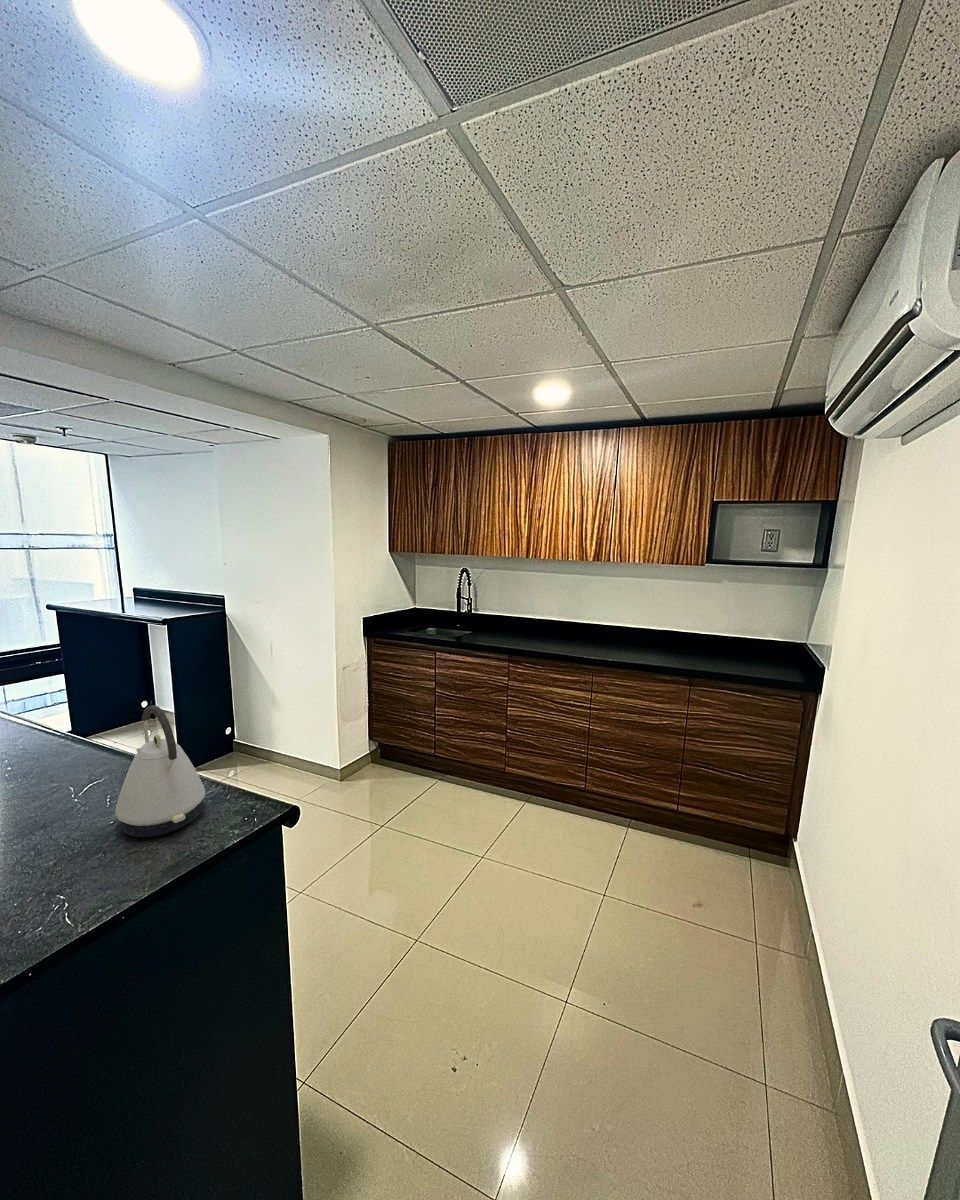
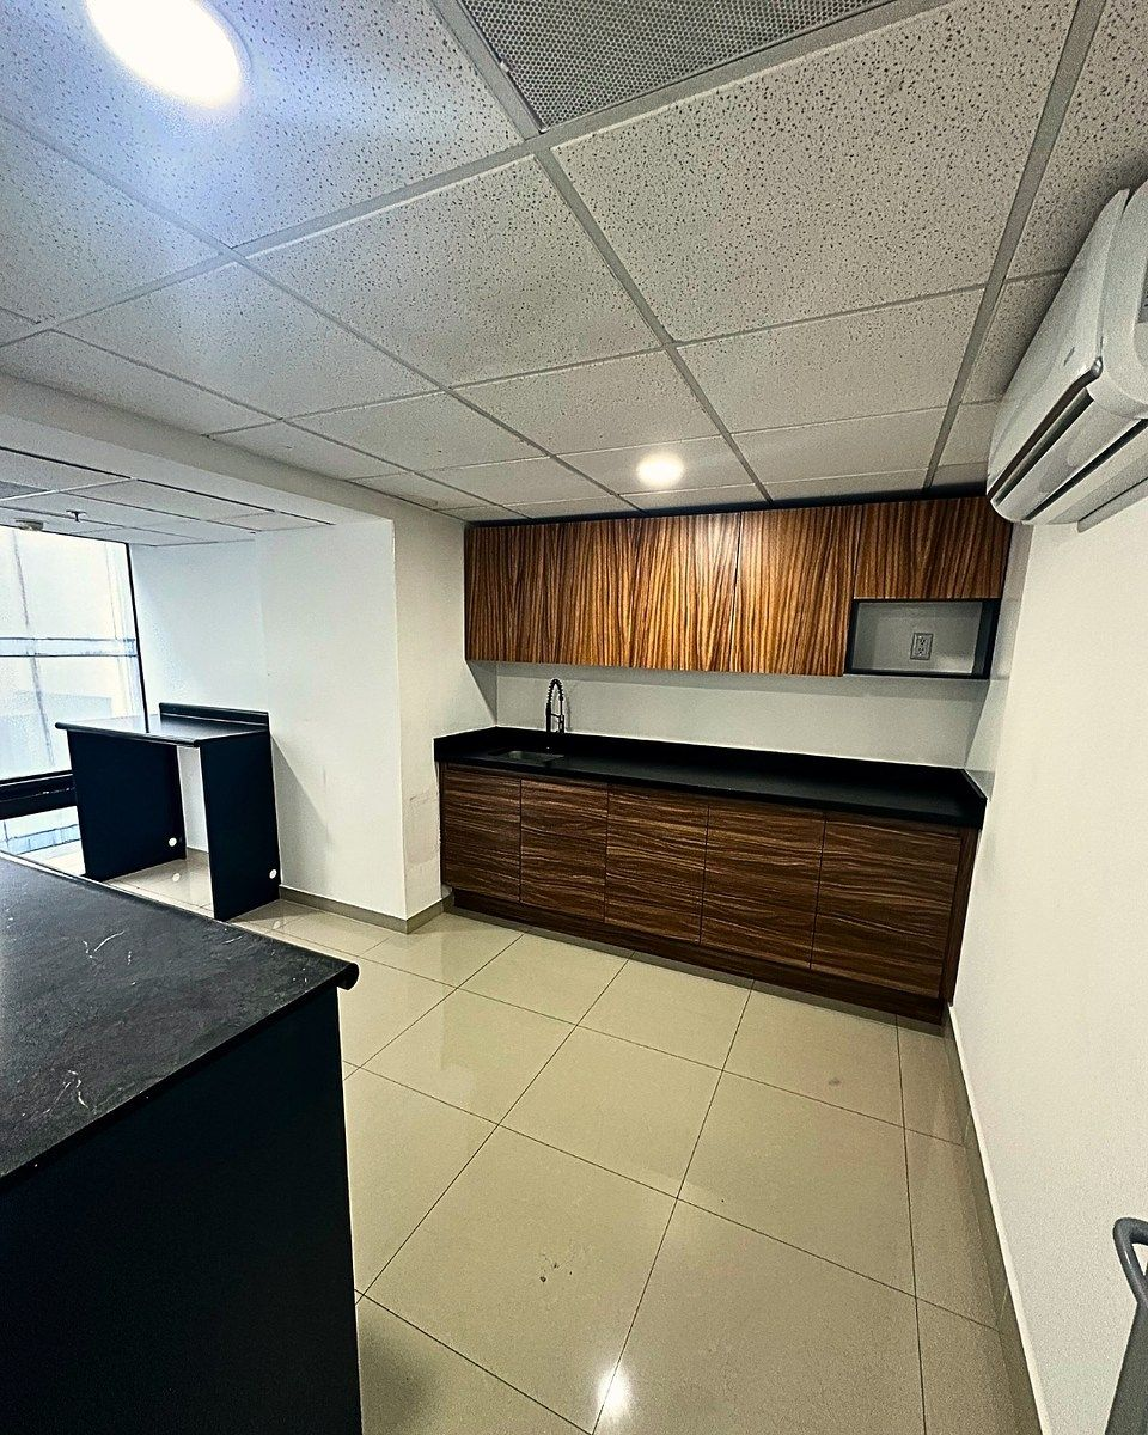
- kettle [115,704,206,838]
